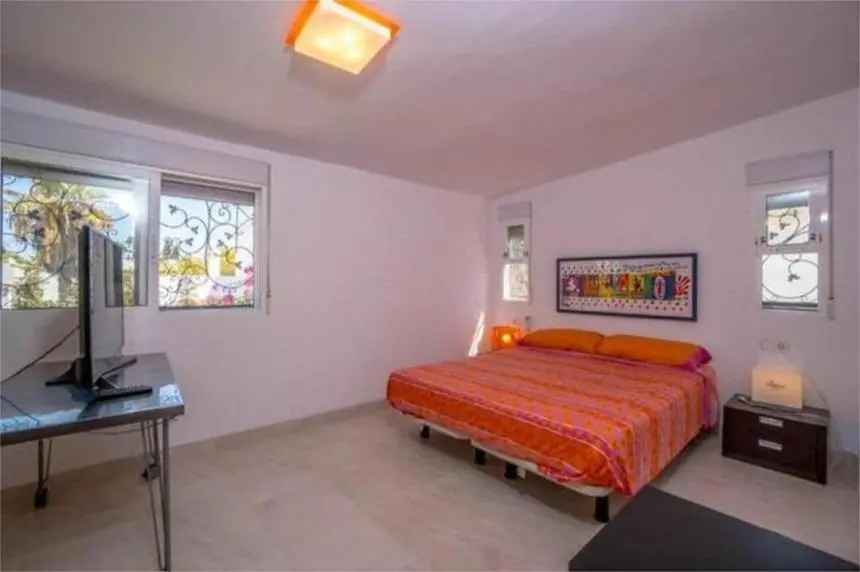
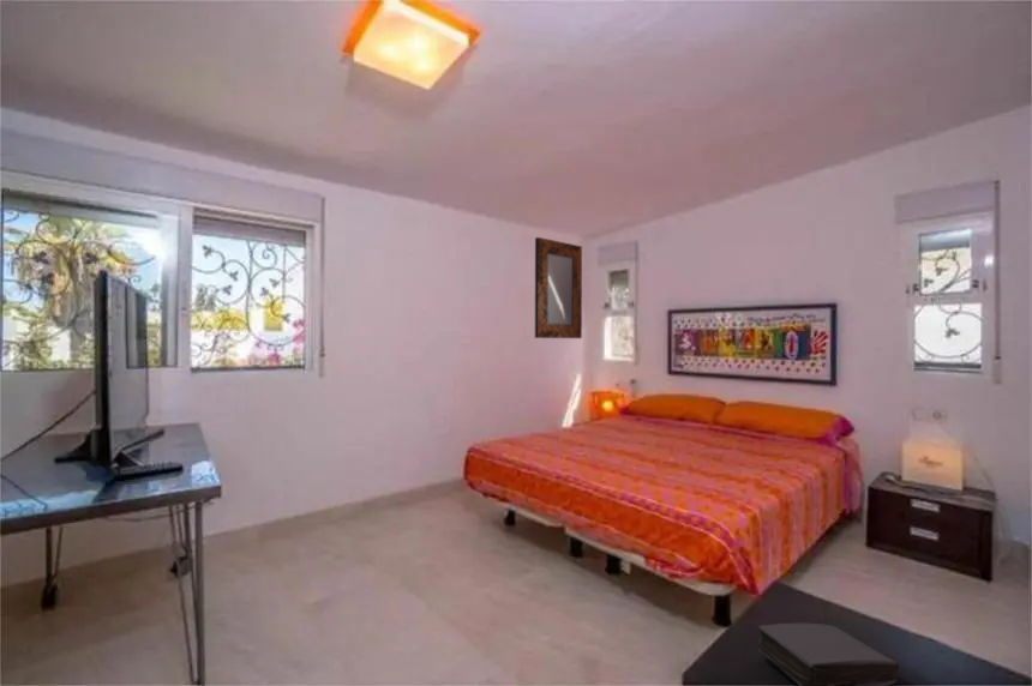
+ home mirror [534,236,583,339]
+ book [757,622,900,686]
